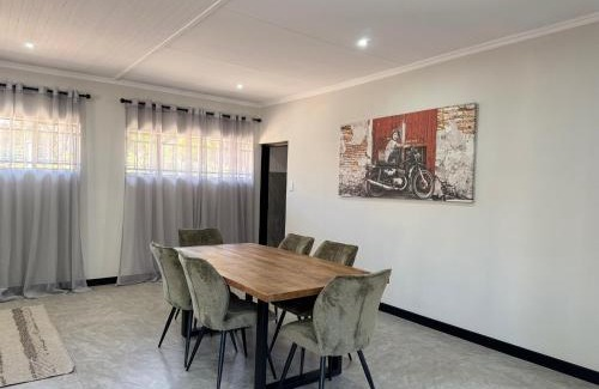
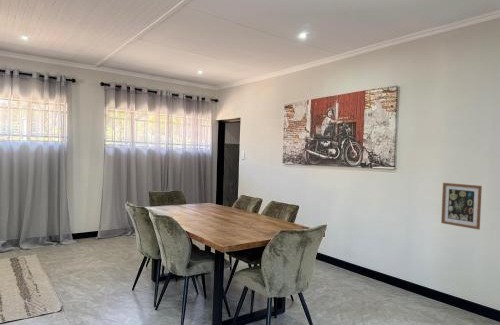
+ wall art [440,182,483,231]
